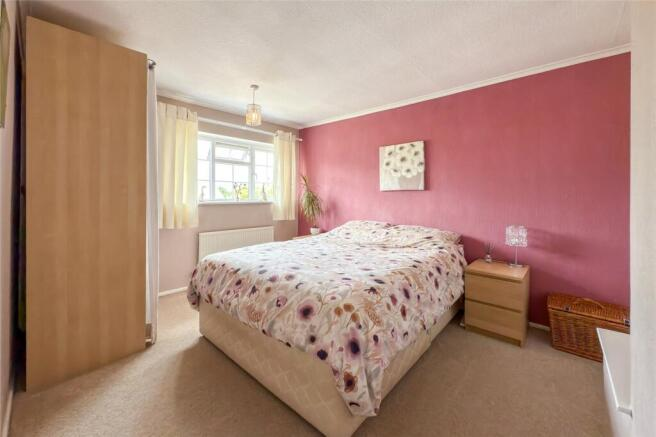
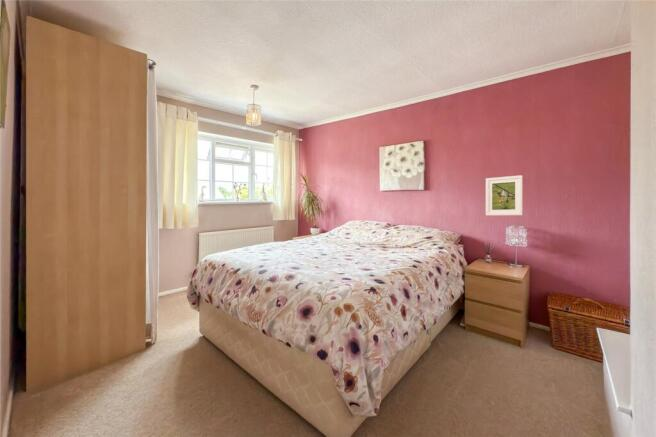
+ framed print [485,174,523,216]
